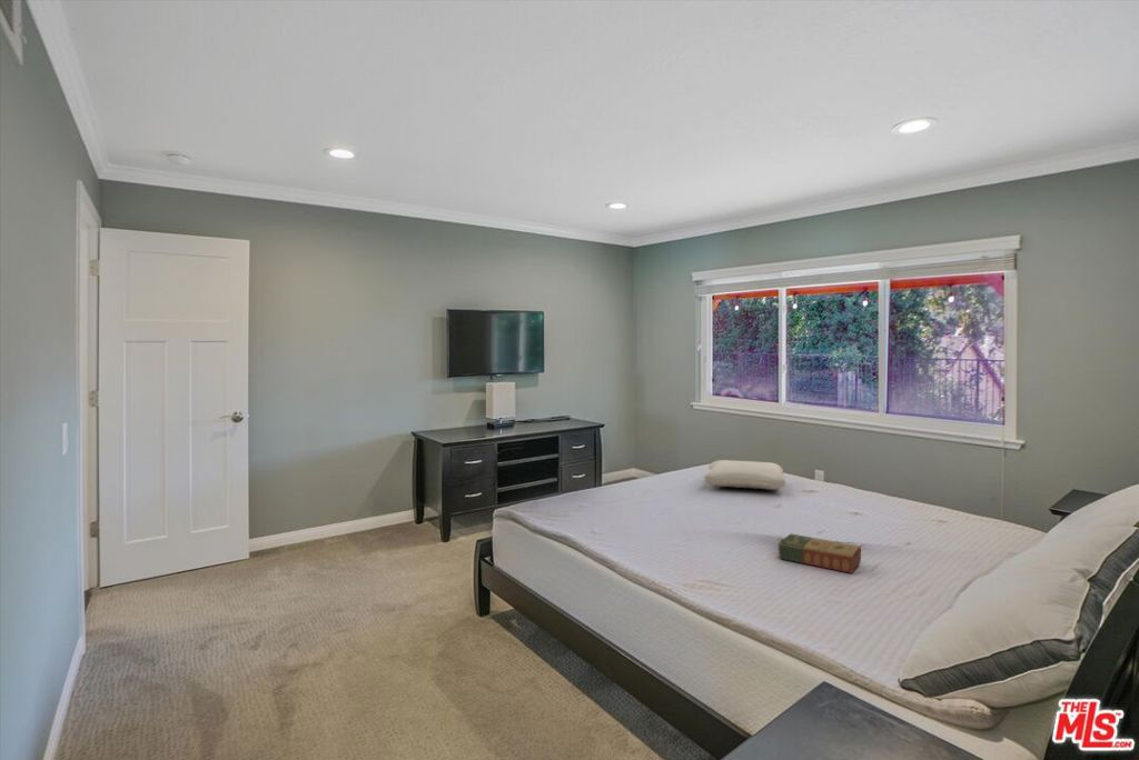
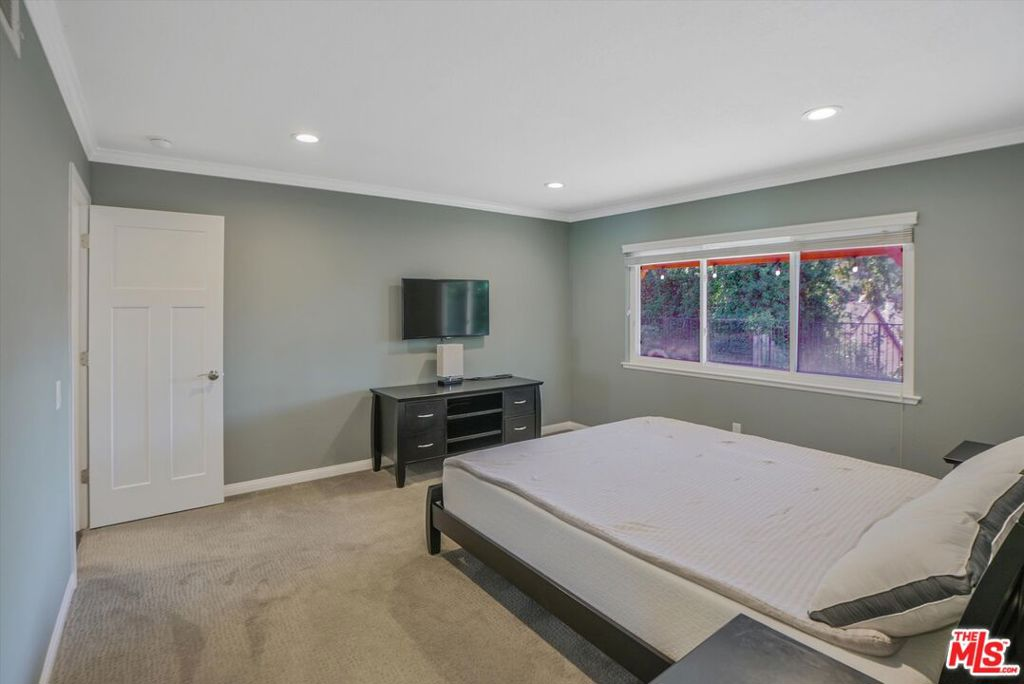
- pillow [703,459,788,491]
- book [778,532,862,574]
